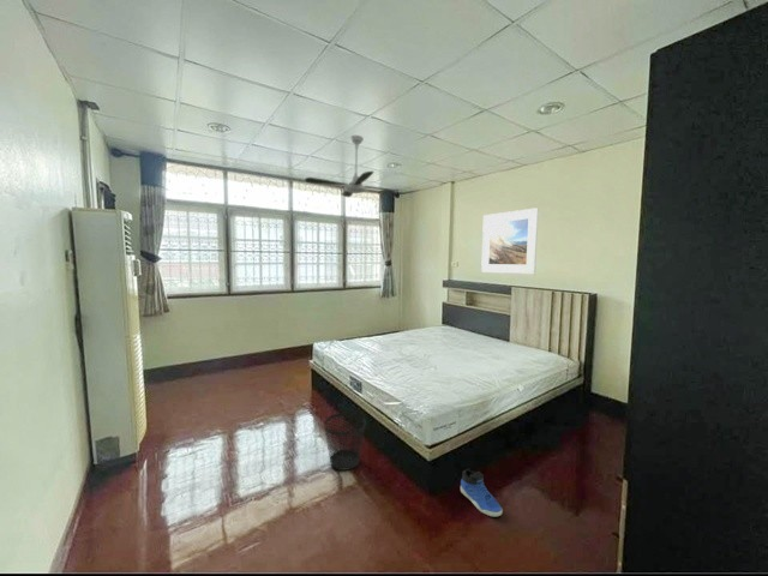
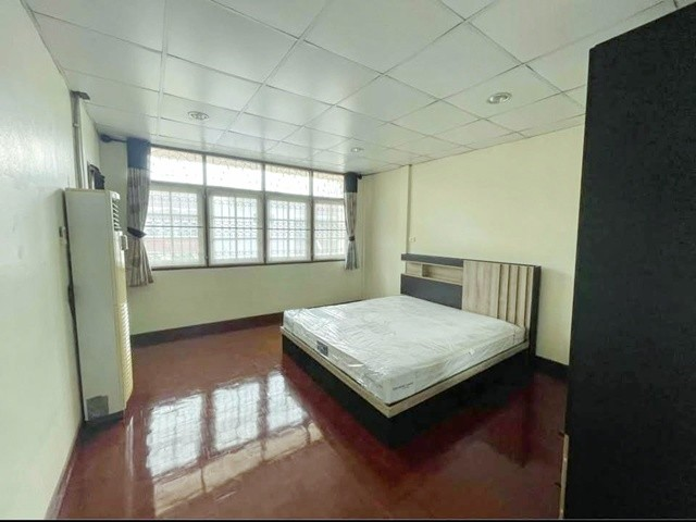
- sneaker [460,468,504,517]
- ceiling fan [304,134,397,198]
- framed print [480,206,540,275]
- wastebasket [323,412,367,472]
